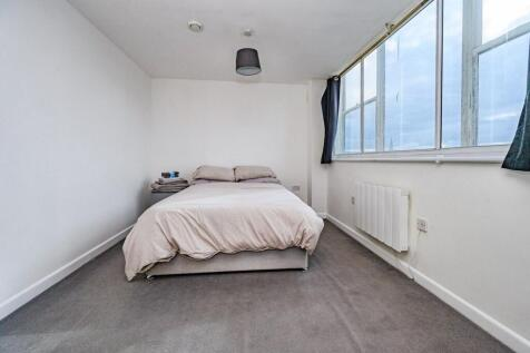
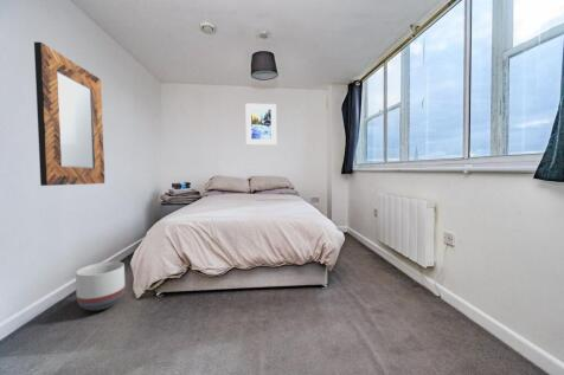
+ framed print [245,103,277,146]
+ home mirror [33,40,105,187]
+ planter [75,260,126,312]
